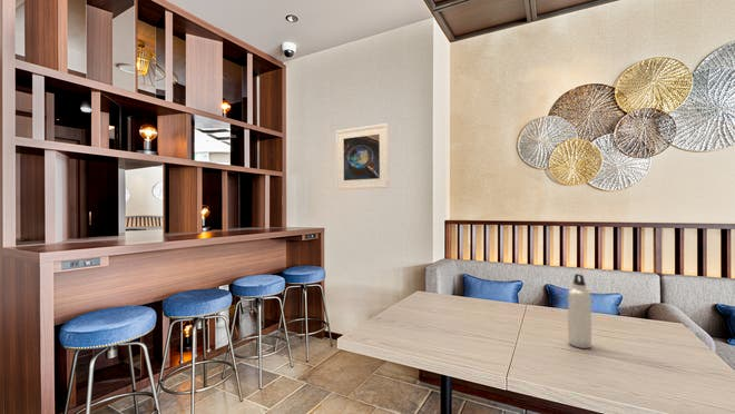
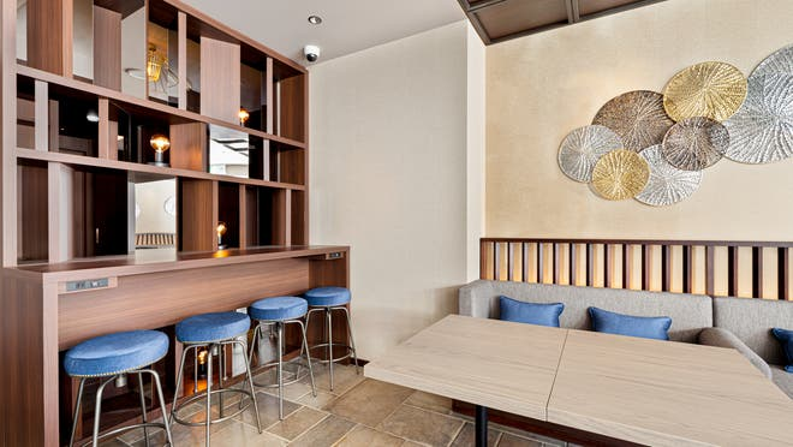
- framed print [335,122,390,191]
- water bottle [567,273,592,349]
